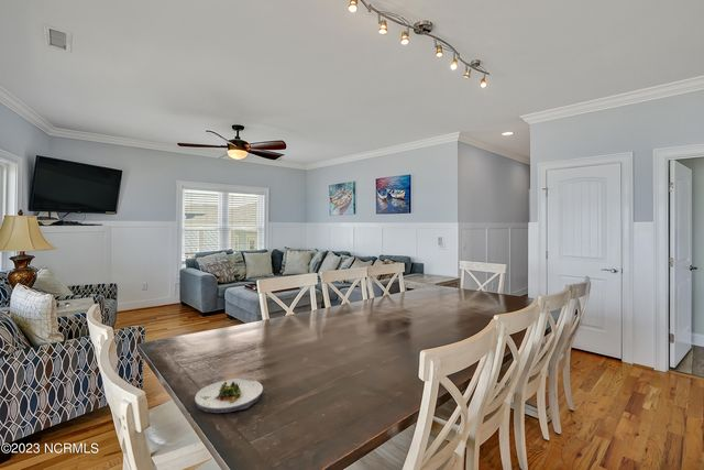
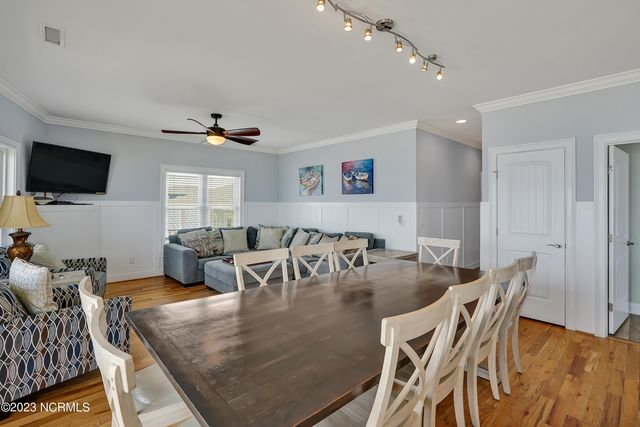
- salad plate [194,378,264,414]
